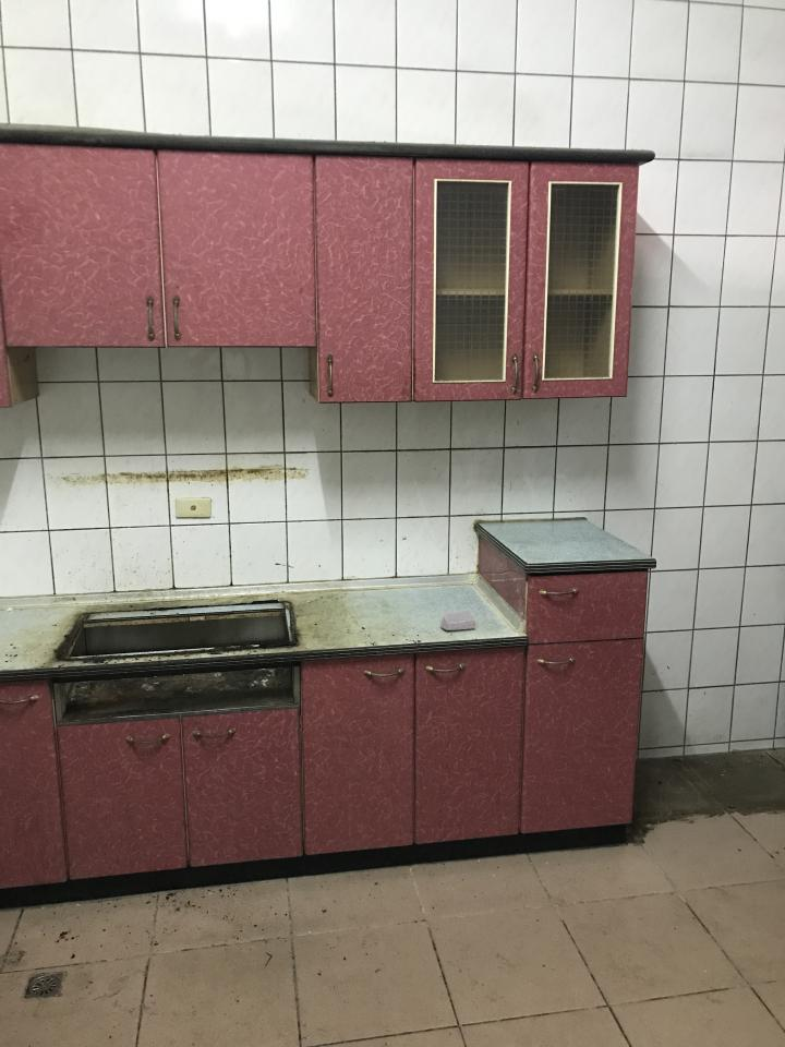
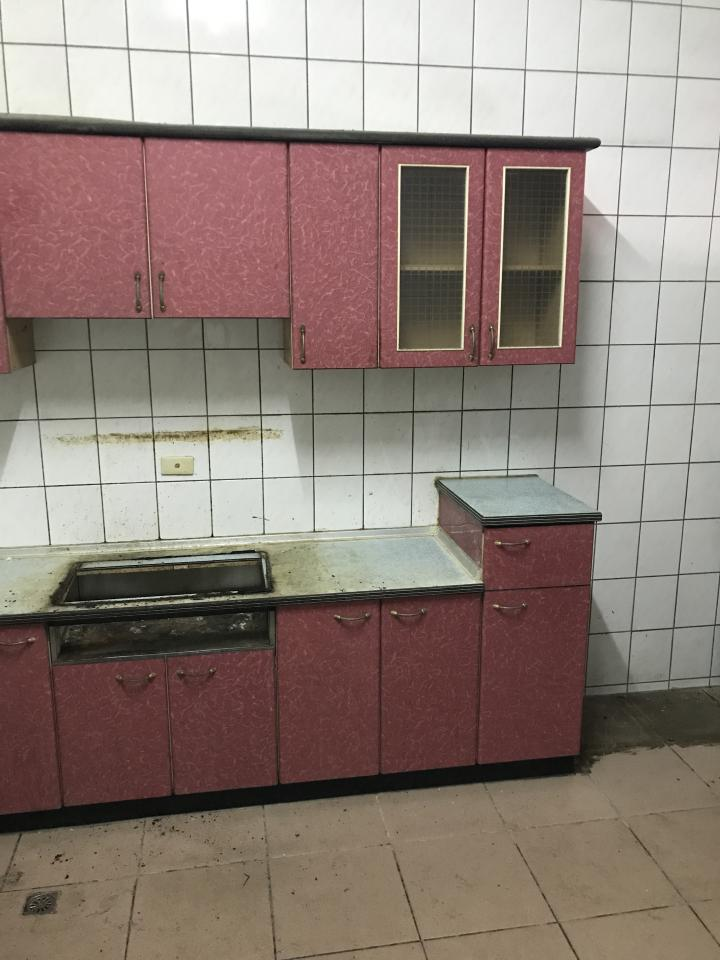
- soap bar [439,610,476,631]
